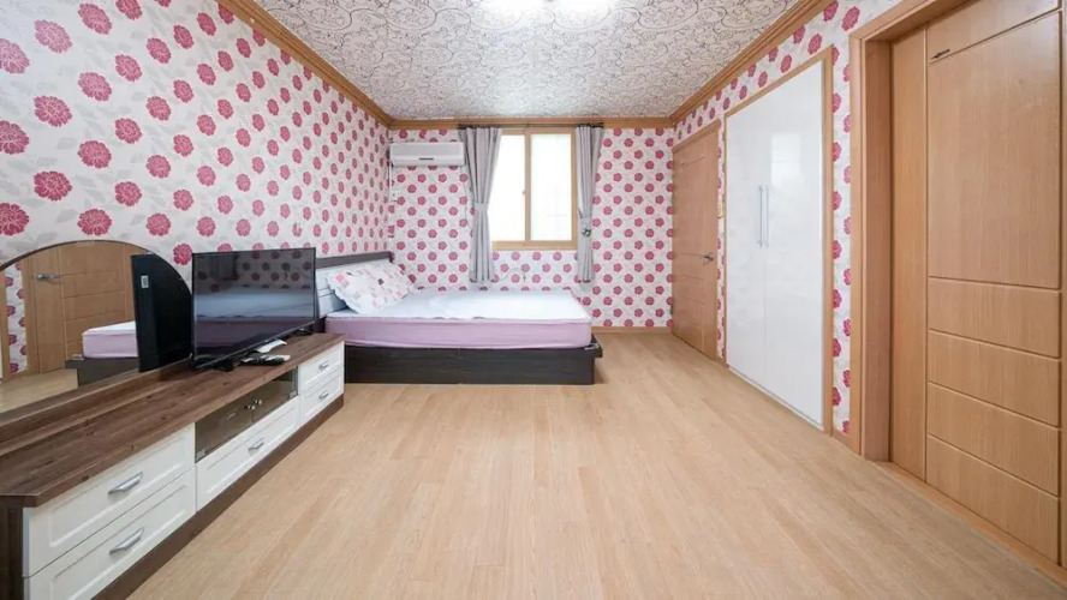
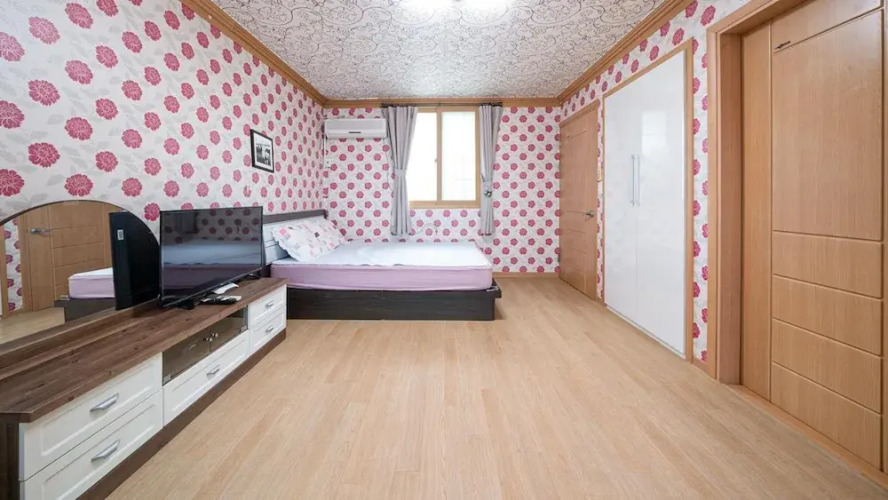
+ picture frame [249,128,275,174]
